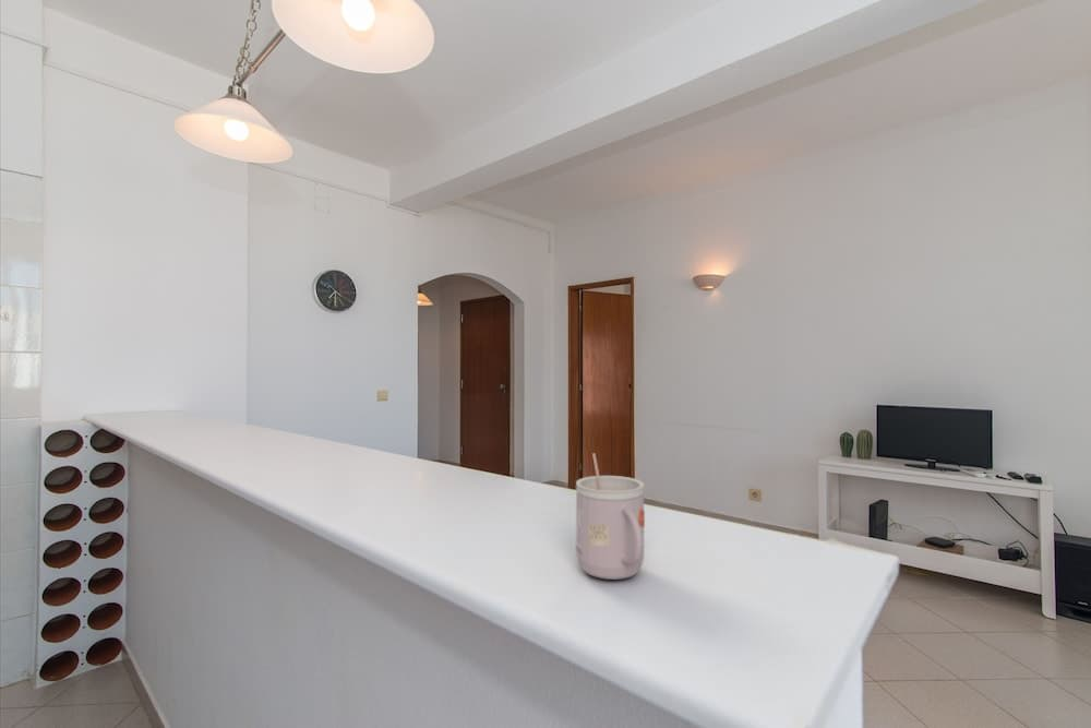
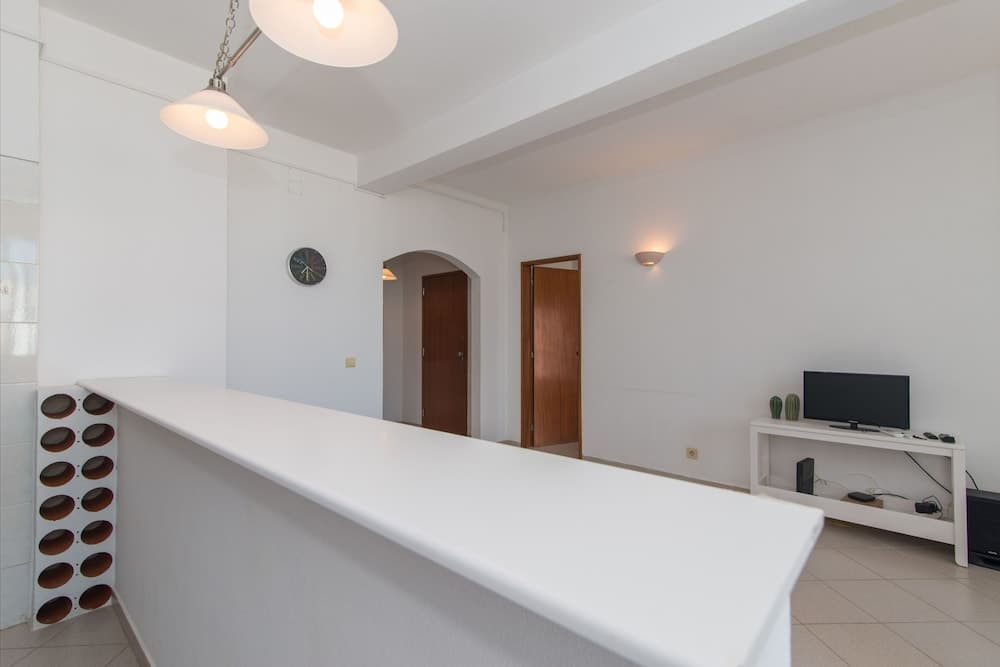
- mug [575,452,646,581]
